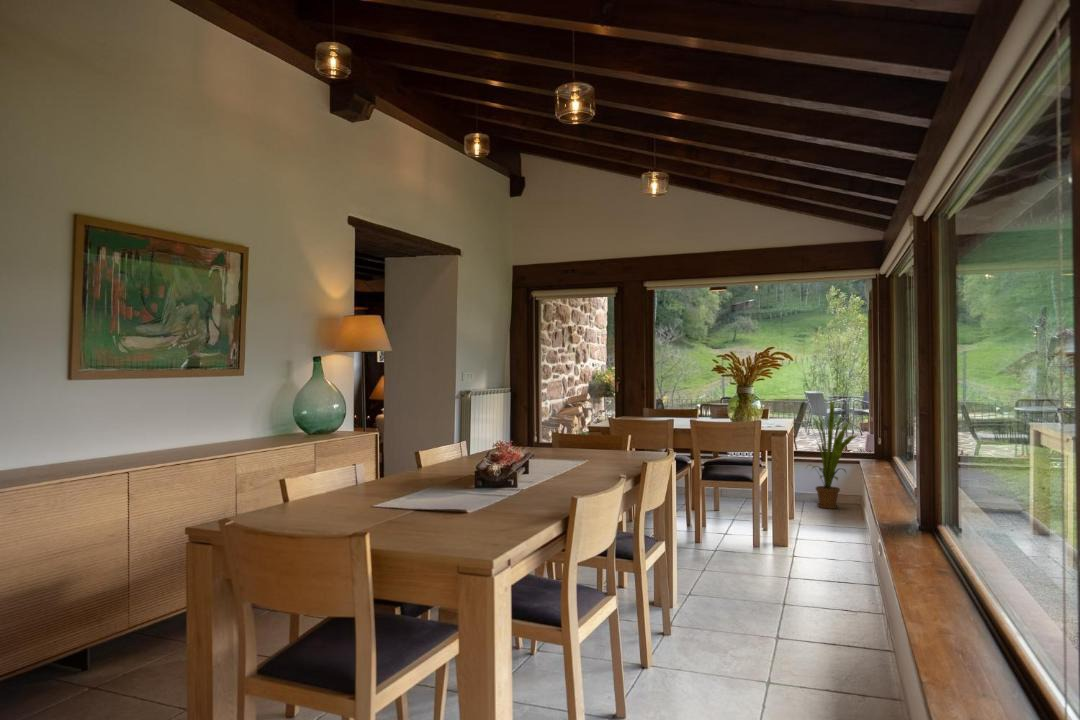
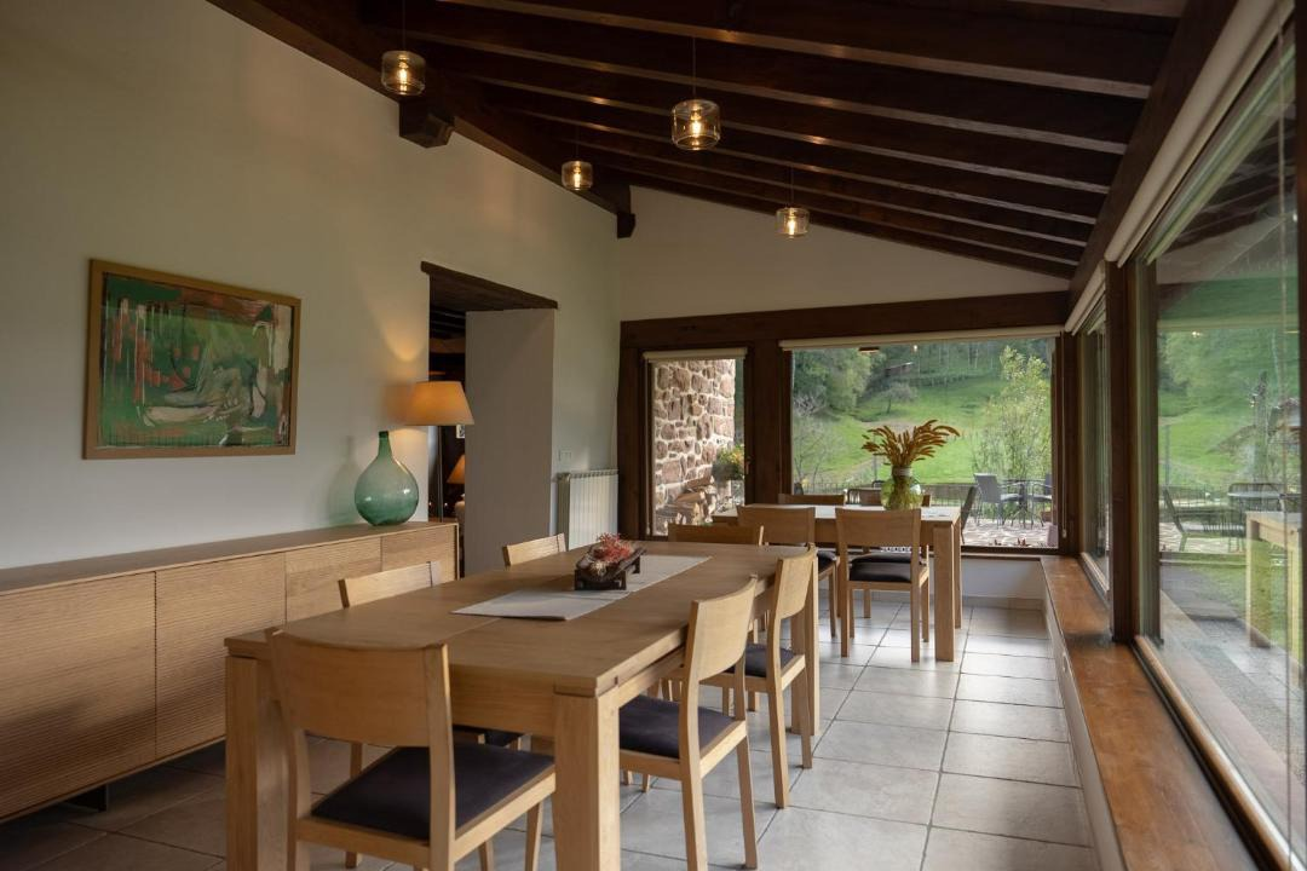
- house plant [797,400,858,510]
